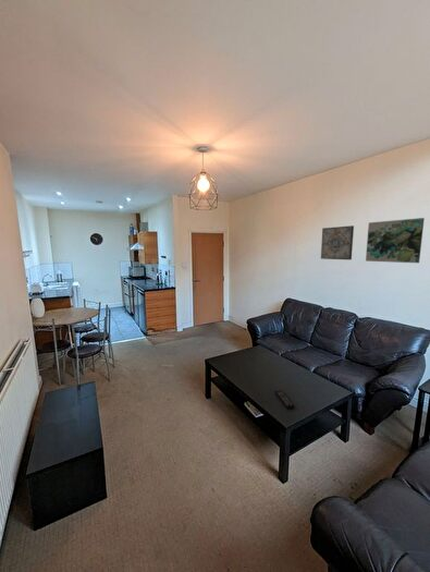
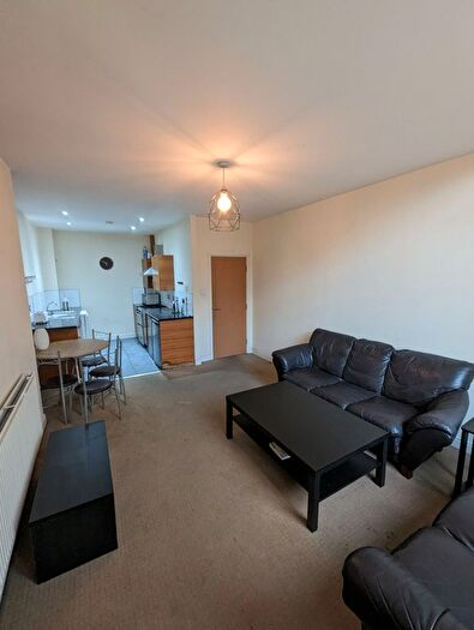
- wall art [320,224,355,260]
- wall art [365,217,426,264]
- remote control [273,389,295,410]
